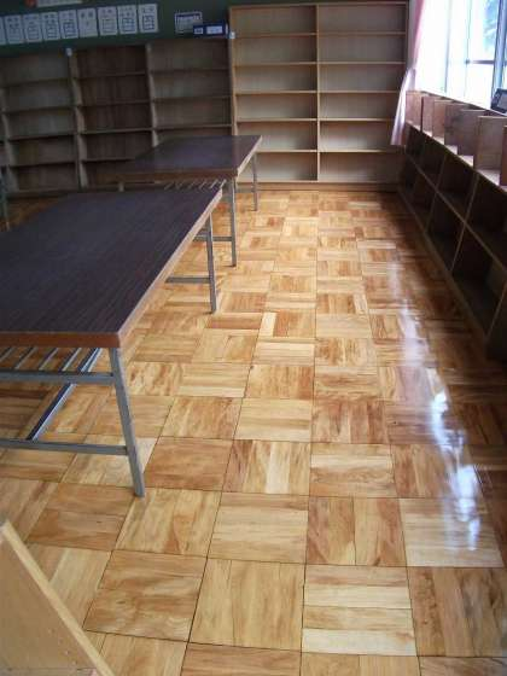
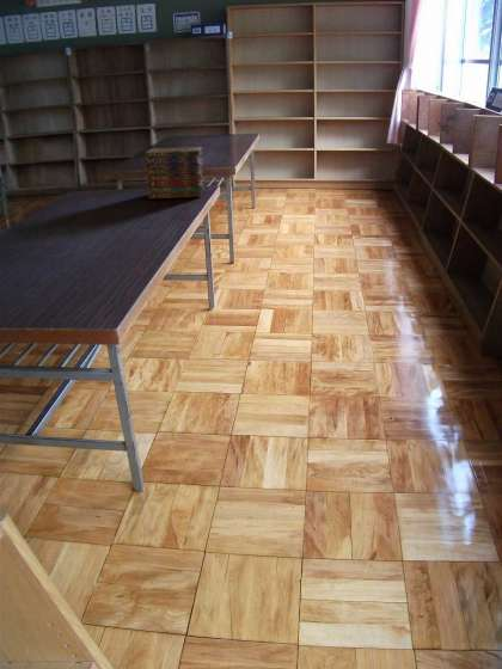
+ book stack [142,146,204,201]
